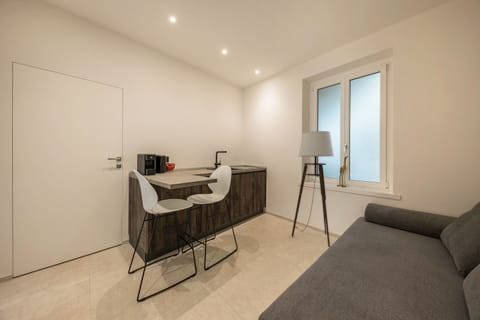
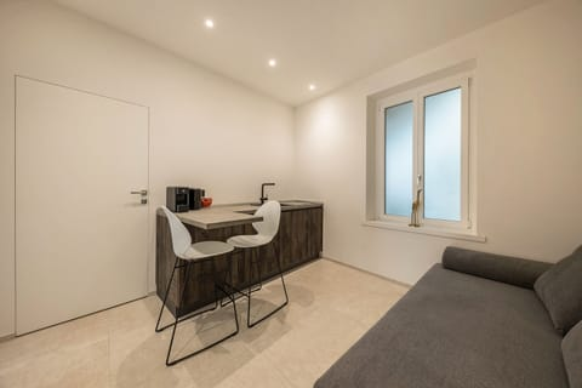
- floor lamp [291,130,335,248]
